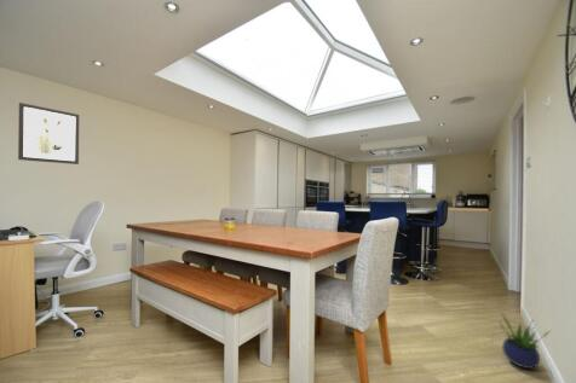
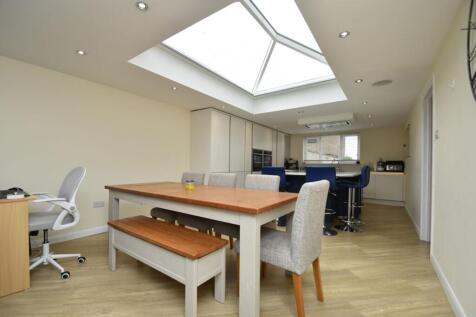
- wall art [17,101,80,166]
- potted plant [499,313,553,370]
